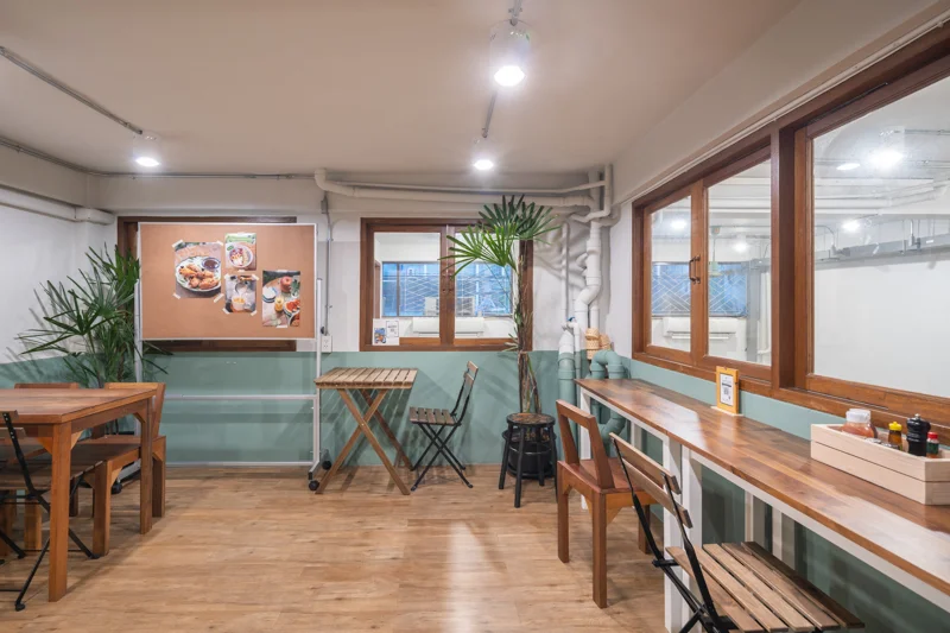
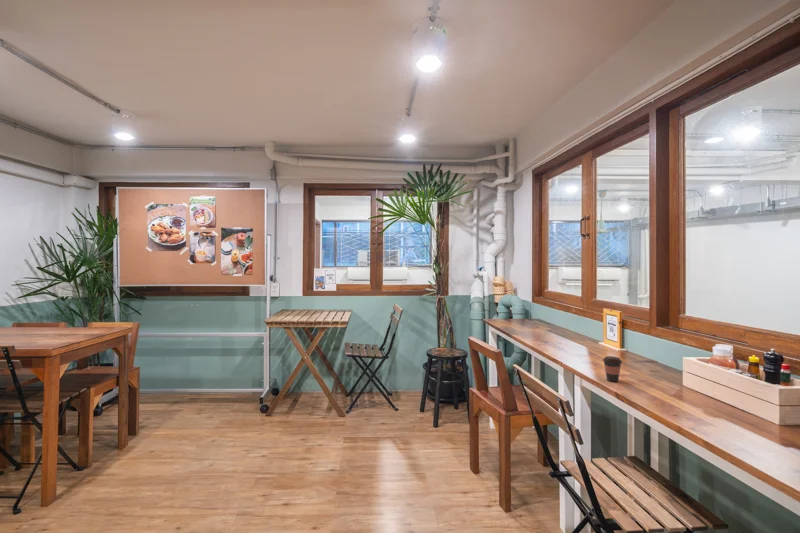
+ coffee cup [602,355,623,383]
